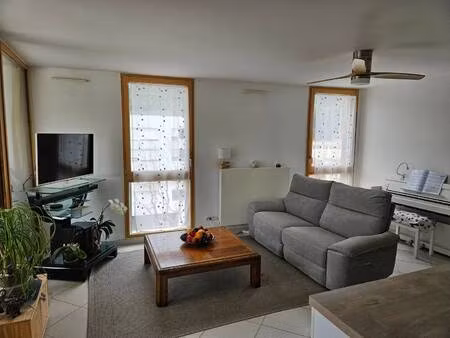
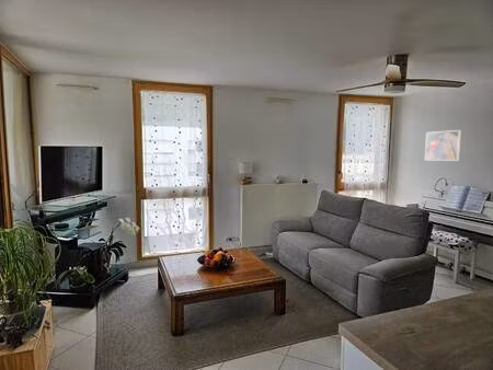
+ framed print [424,129,462,162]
